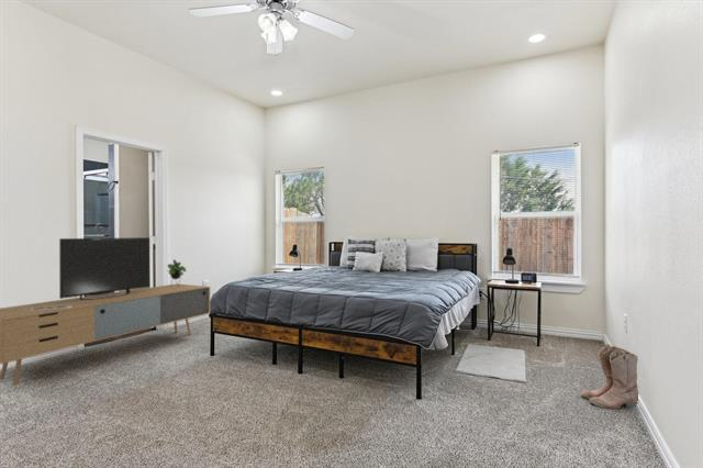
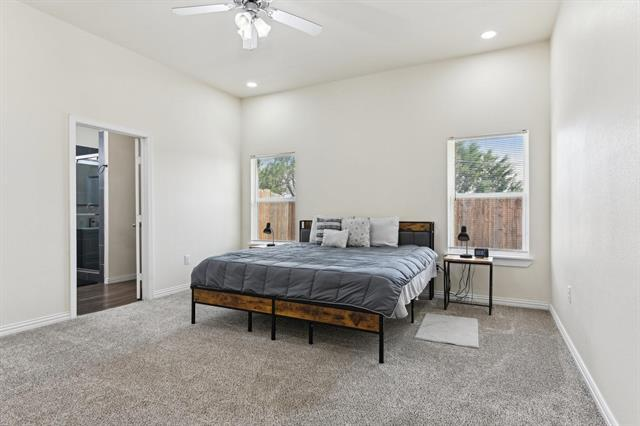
- media console [0,236,211,386]
- boots [579,343,639,410]
